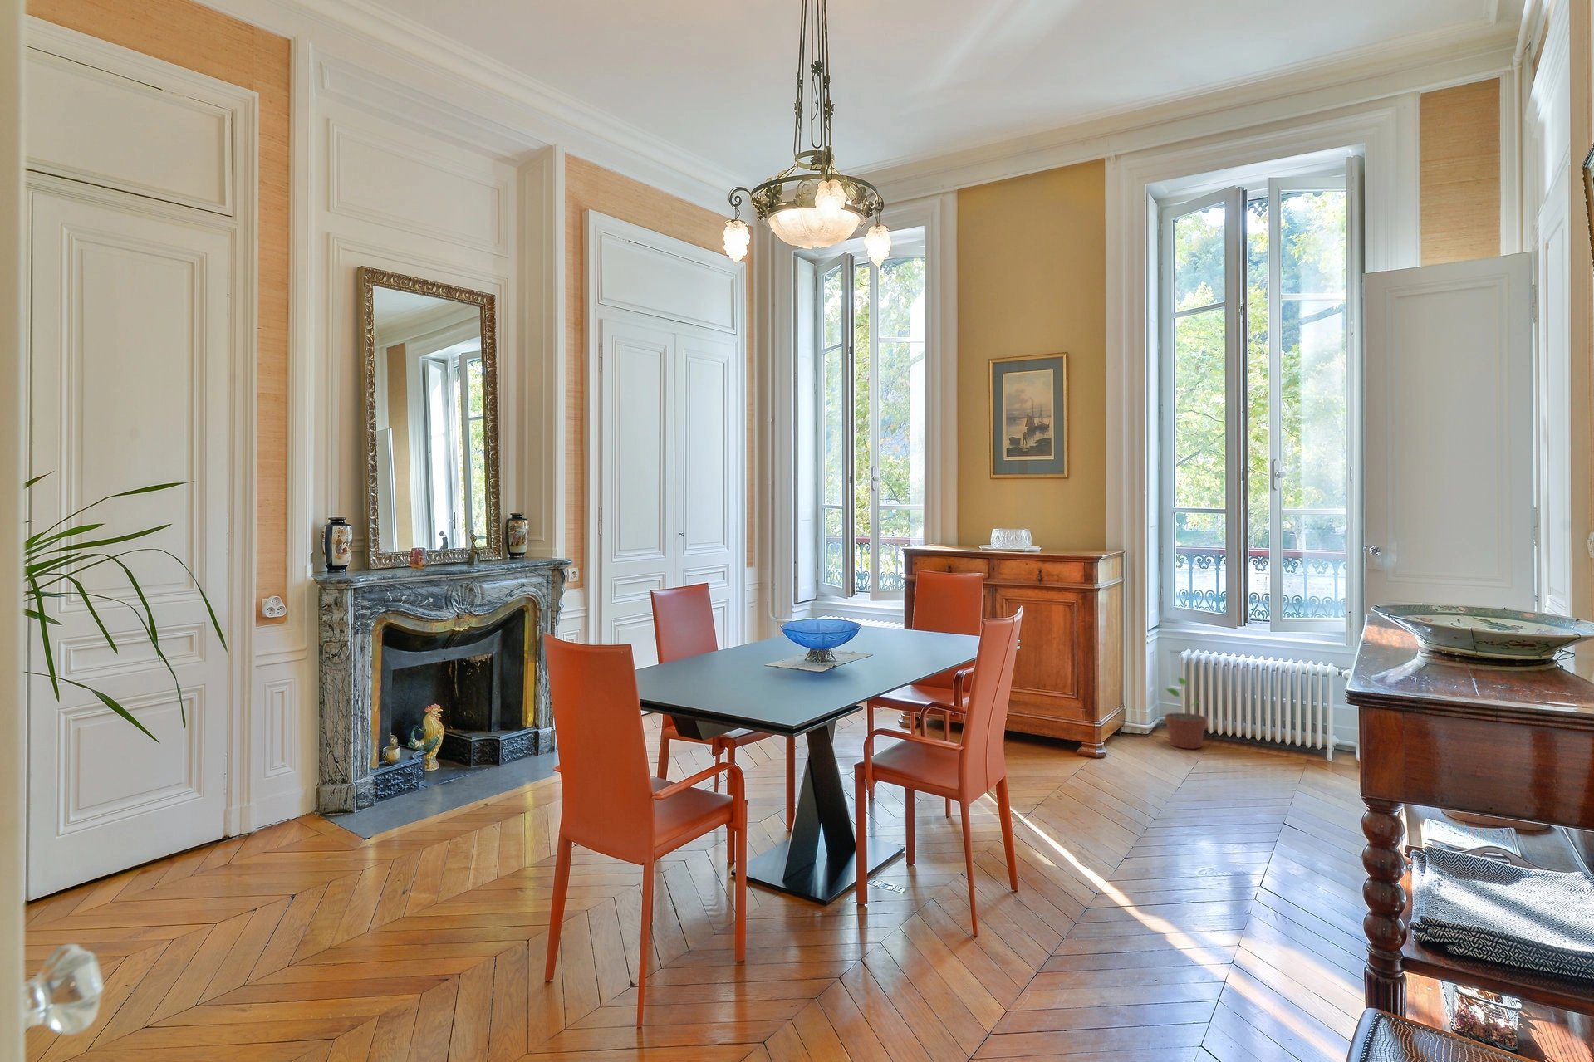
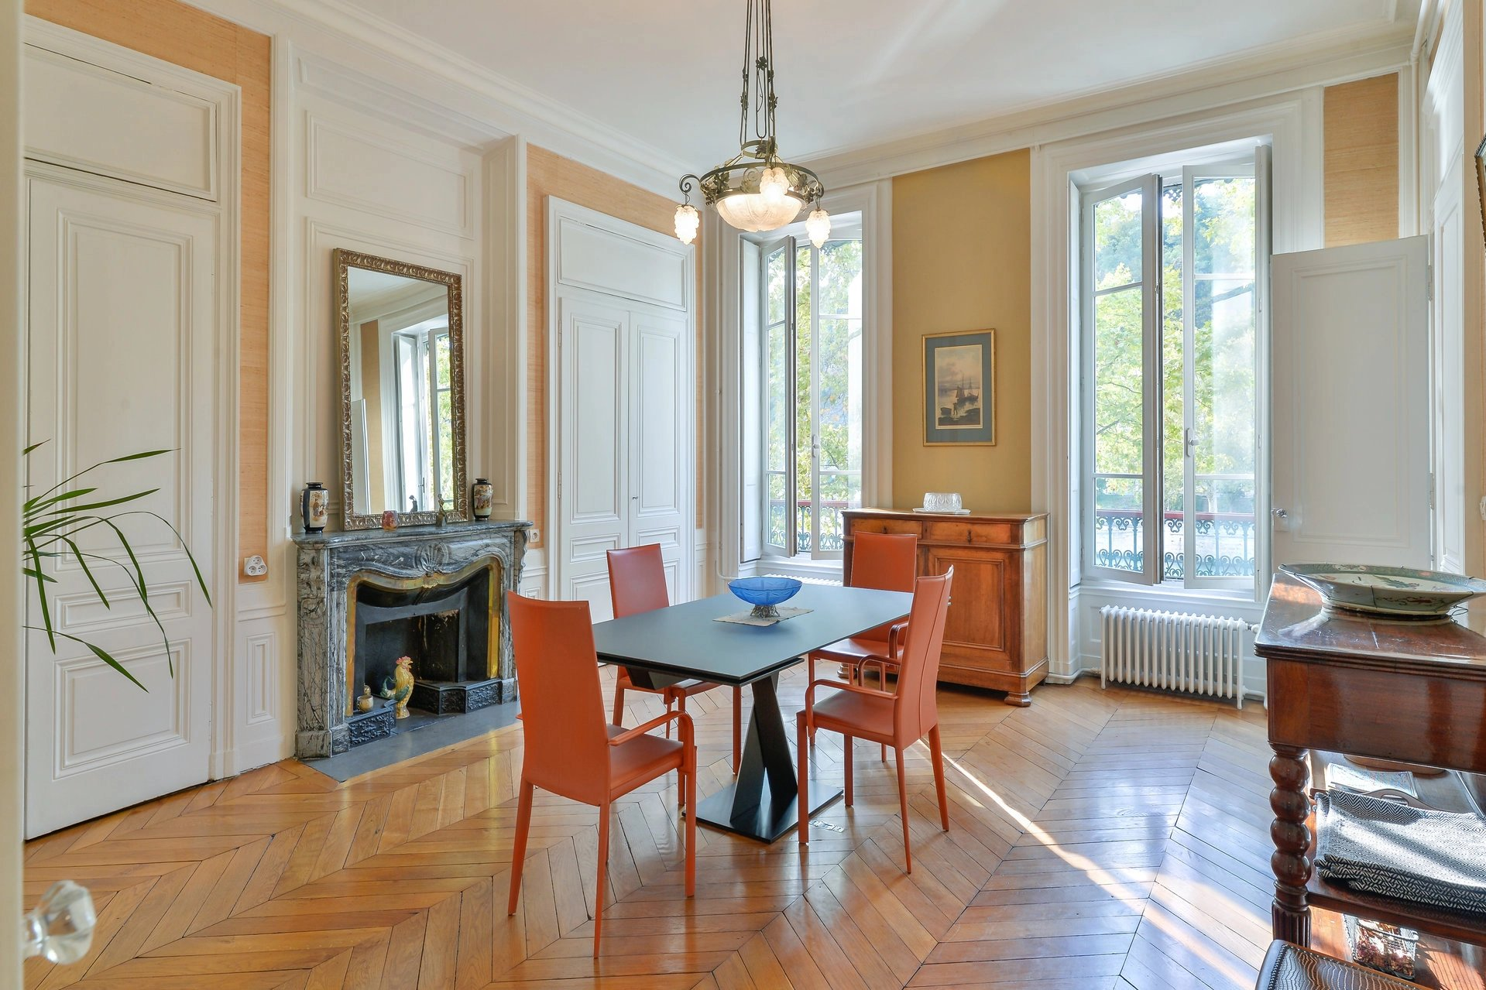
- potted plant [1164,676,1208,750]
